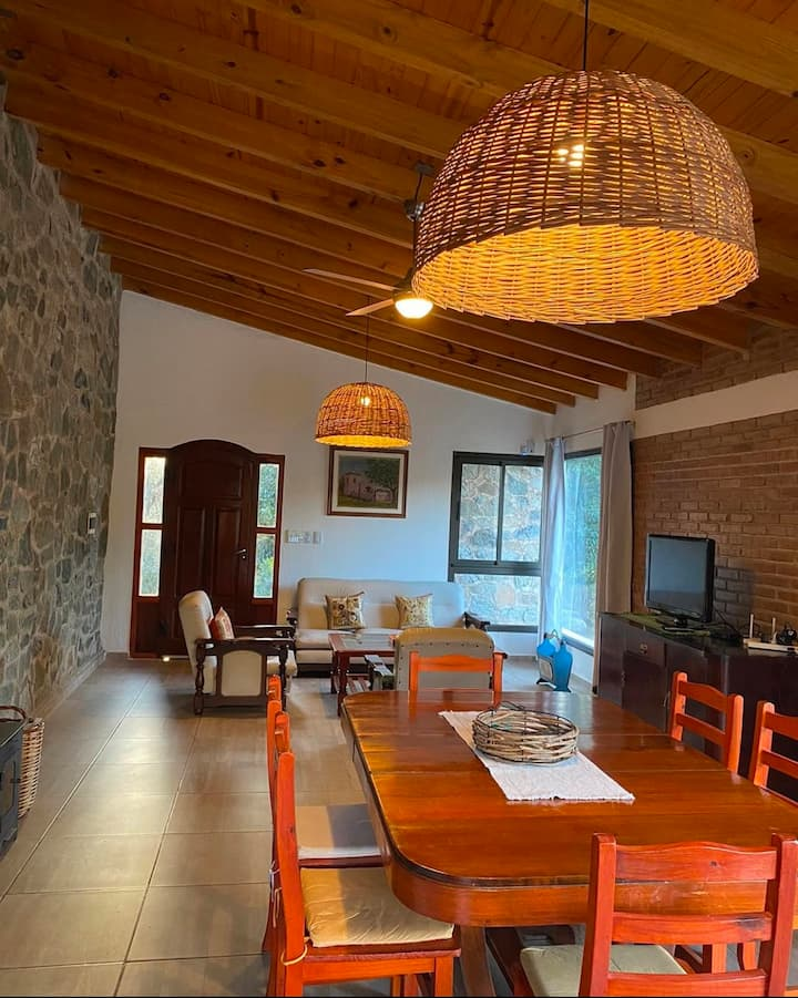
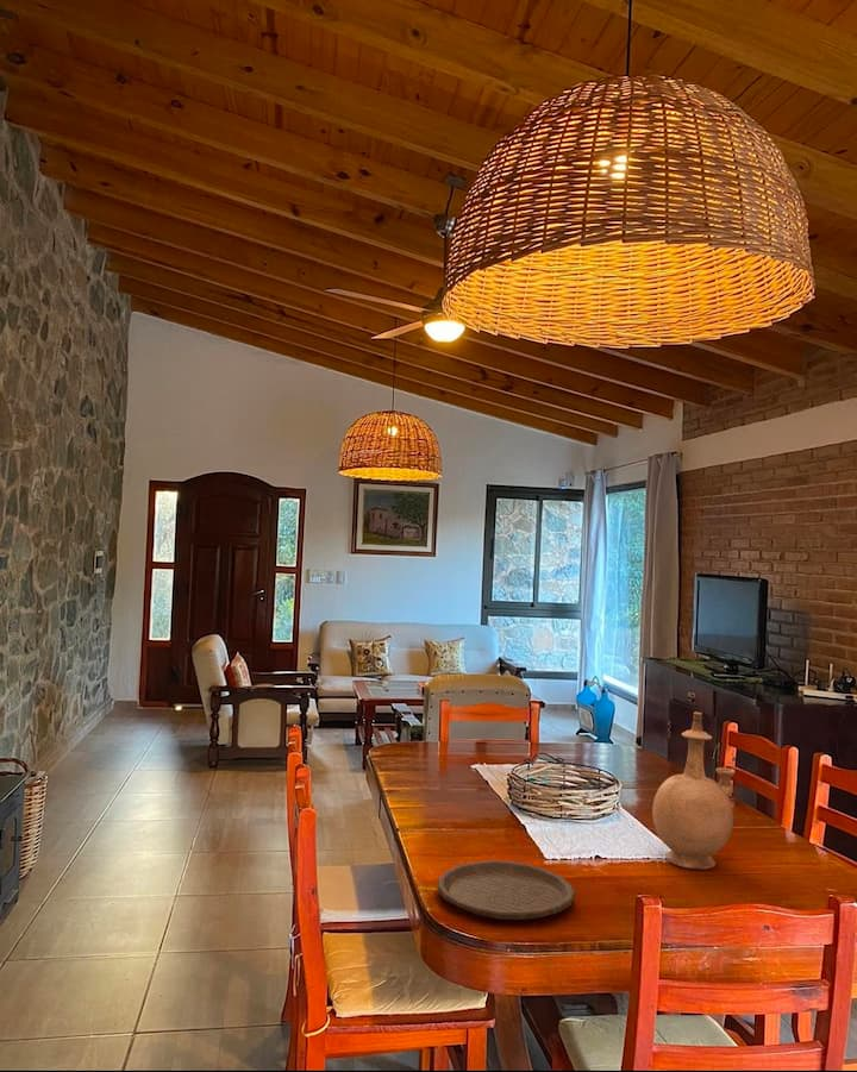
+ plate [437,859,576,921]
+ vase [651,710,737,871]
